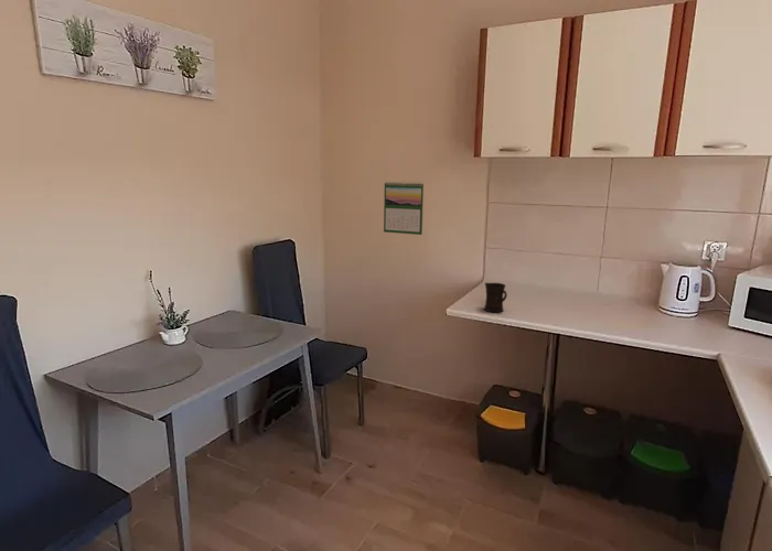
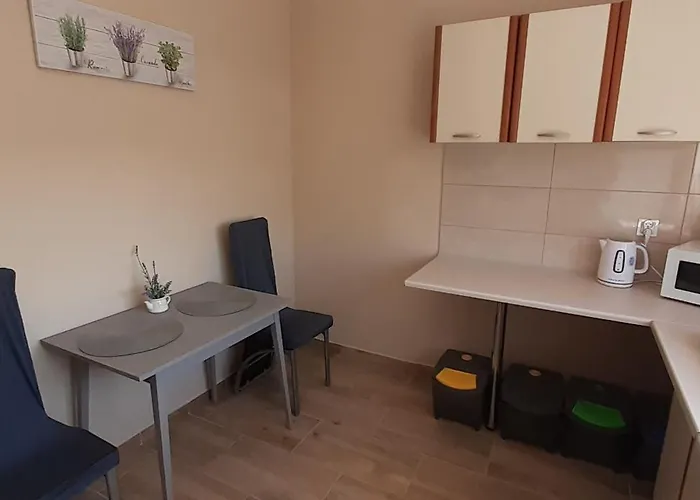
- mug [483,282,508,313]
- calendar [383,180,425,236]
